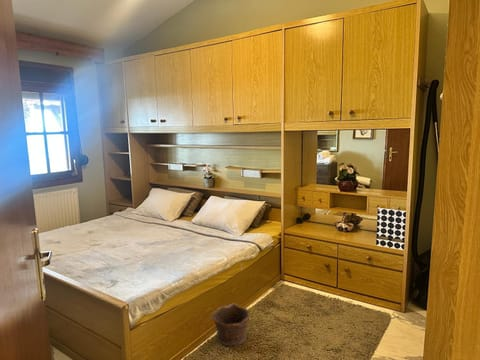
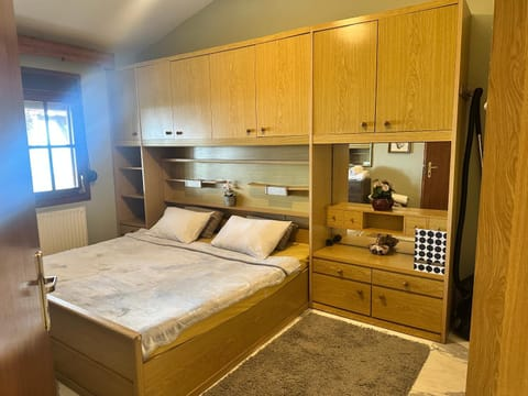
- clay pot [211,302,250,346]
